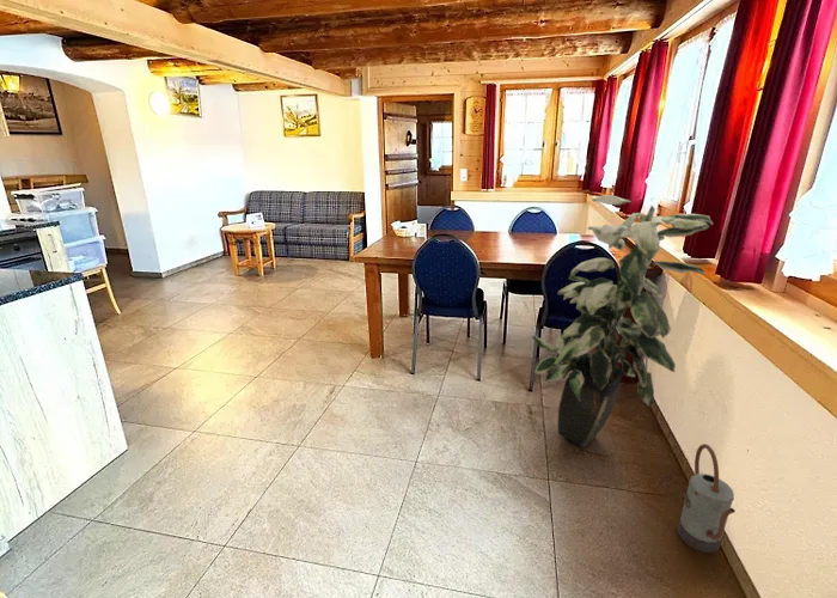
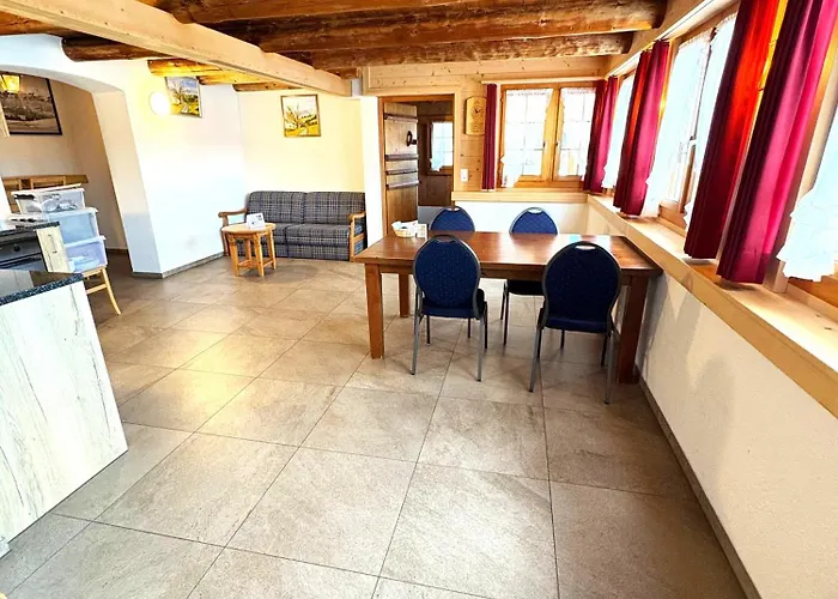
- watering can [677,443,737,554]
- indoor plant [531,194,714,450]
